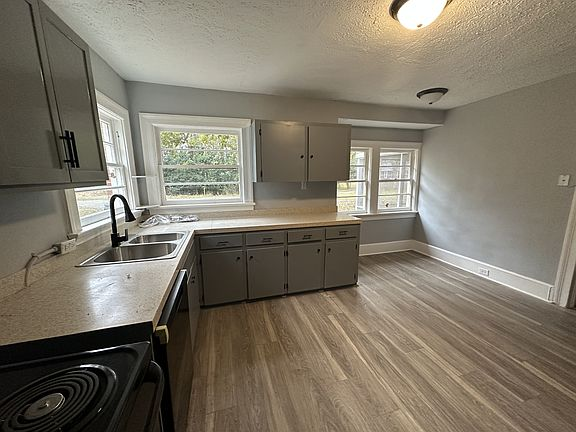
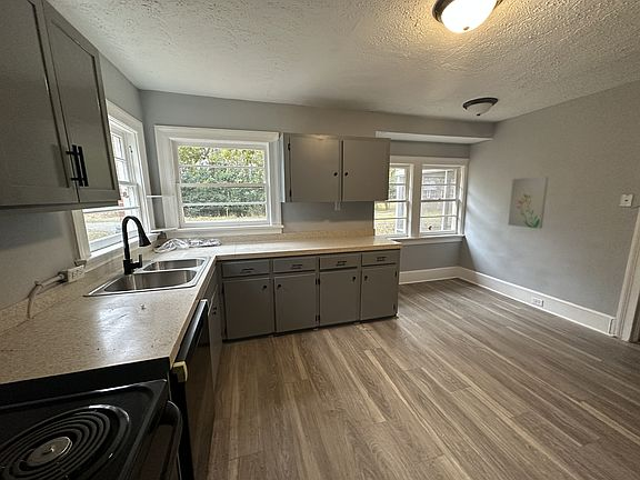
+ wall art [507,176,550,230]
